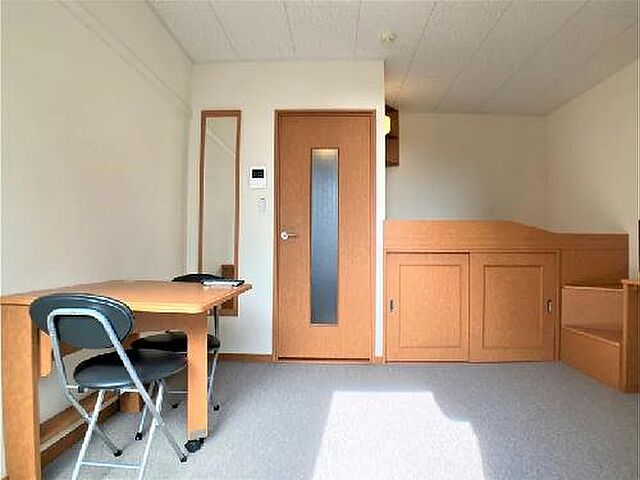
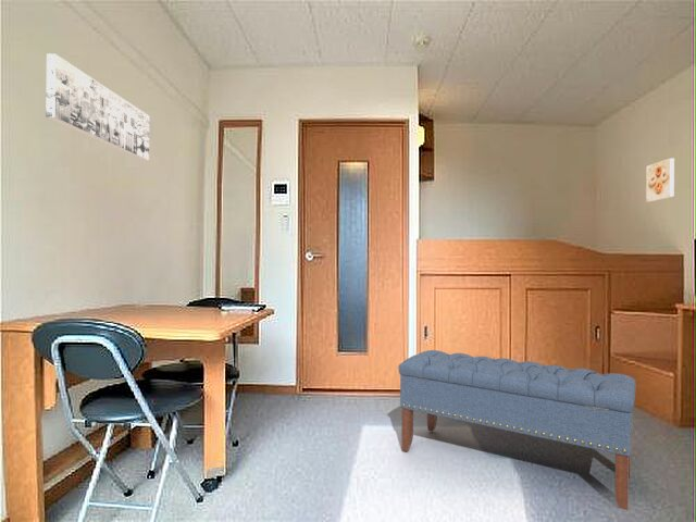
+ bench [397,349,637,511]
+ wall art [45,52,150,161]
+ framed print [645,157,675,202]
